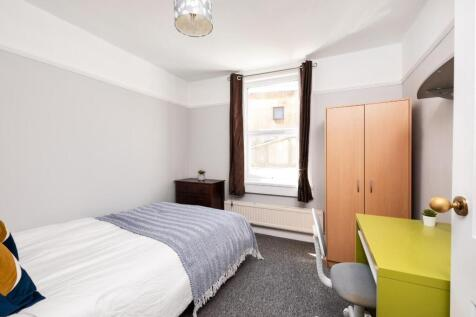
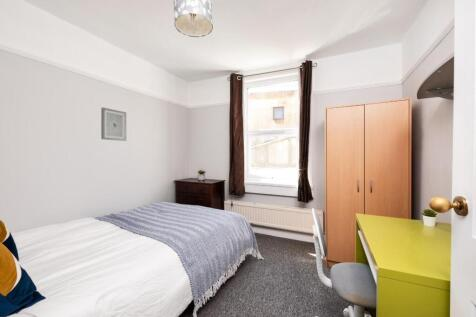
+ wall art [100,107,127,142]
